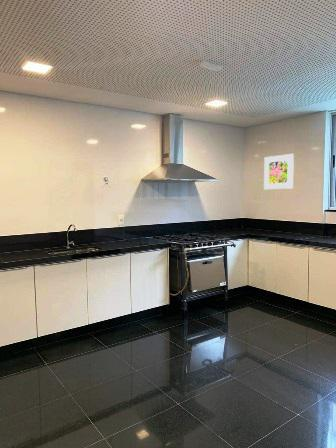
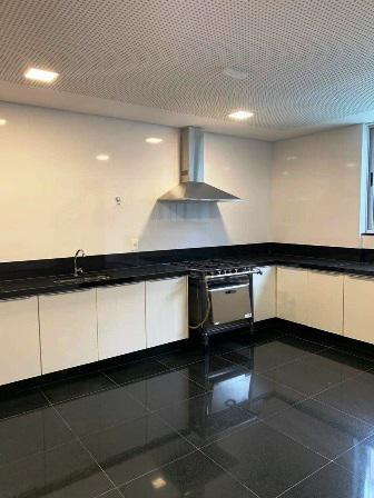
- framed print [263,153,295,190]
